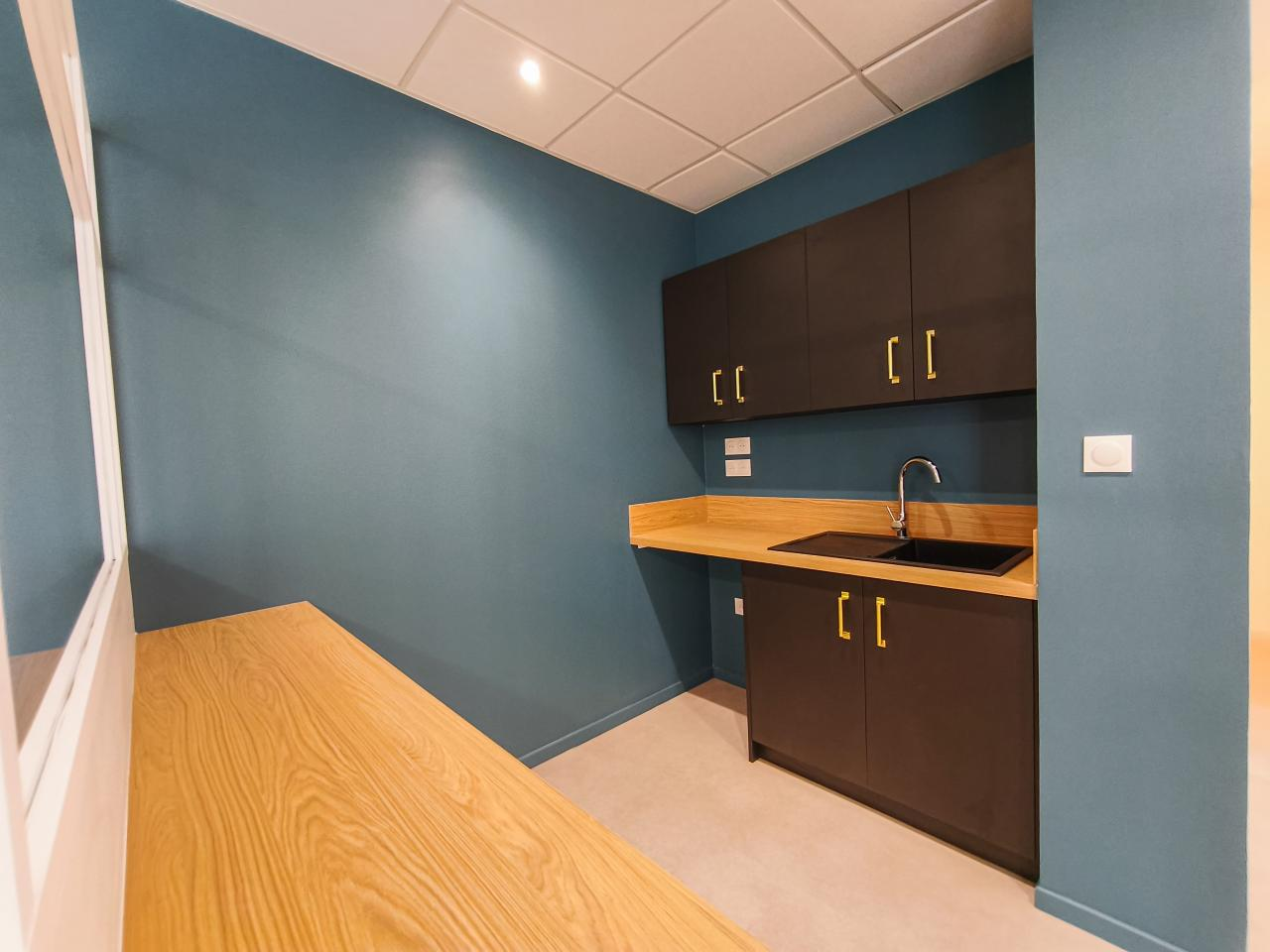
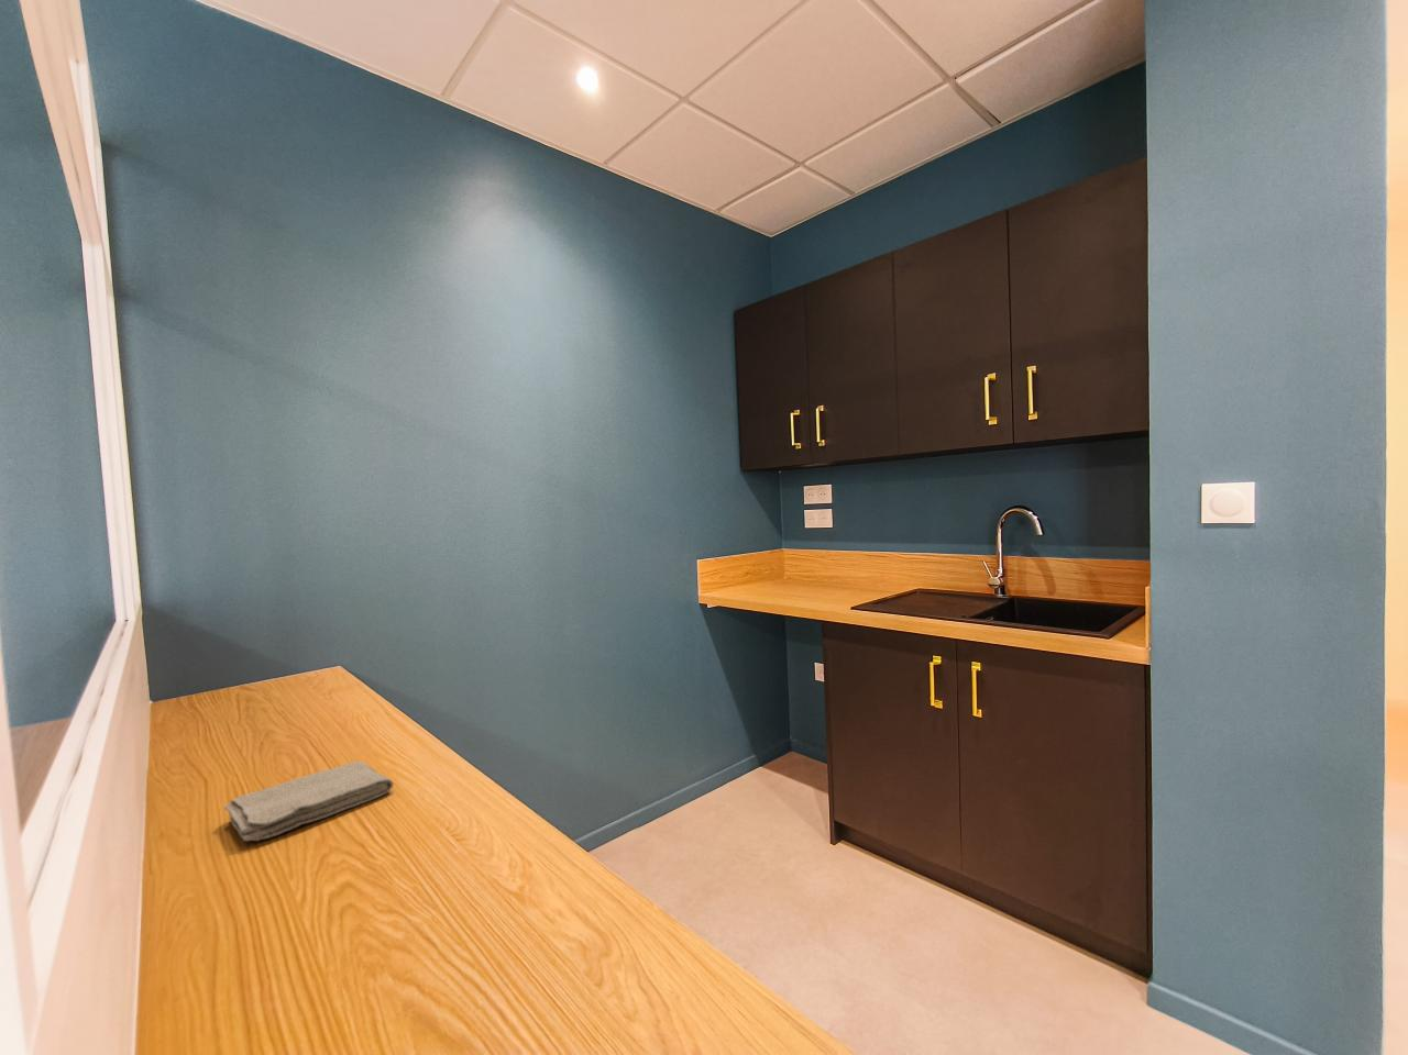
+ washcloth [223,760,395,842]
